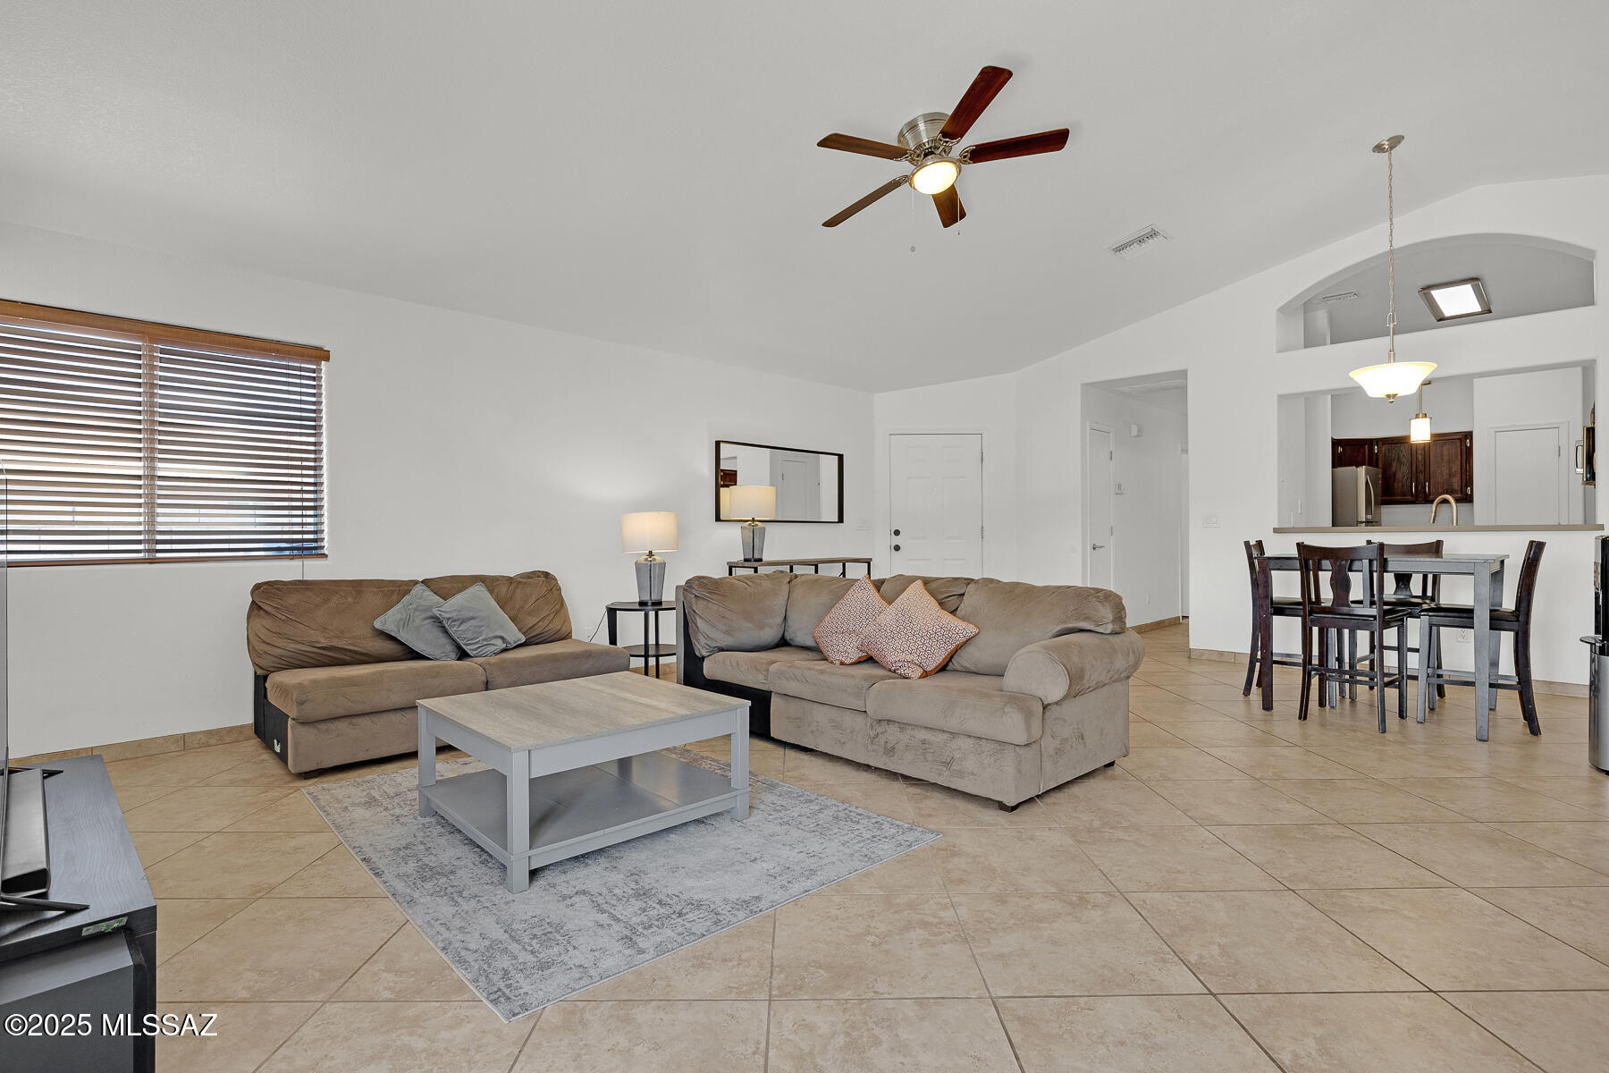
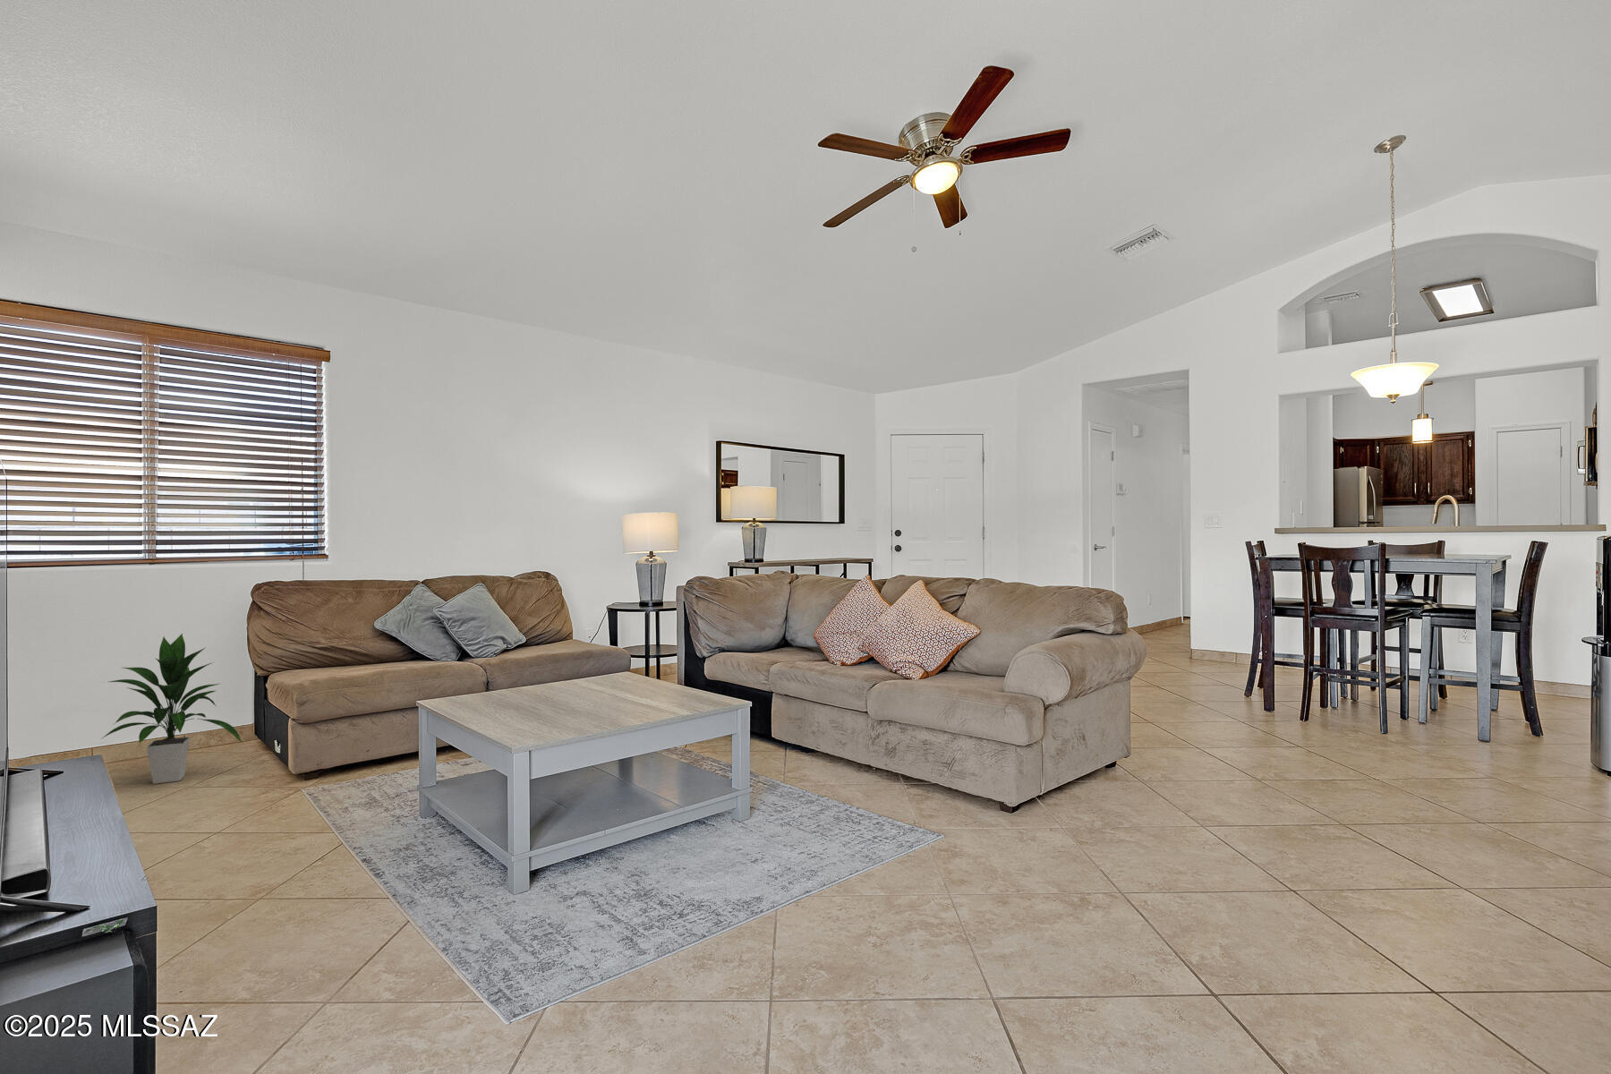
+ indoor plant [99,633,243,785]
